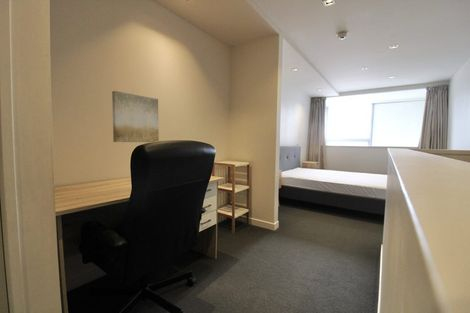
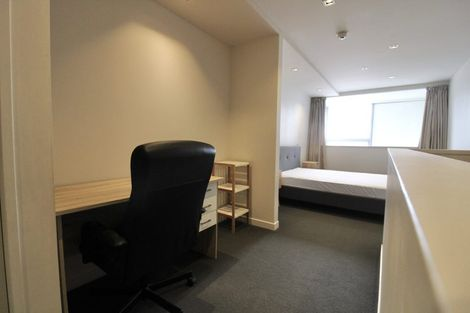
- wall art [111,90,160,143]
